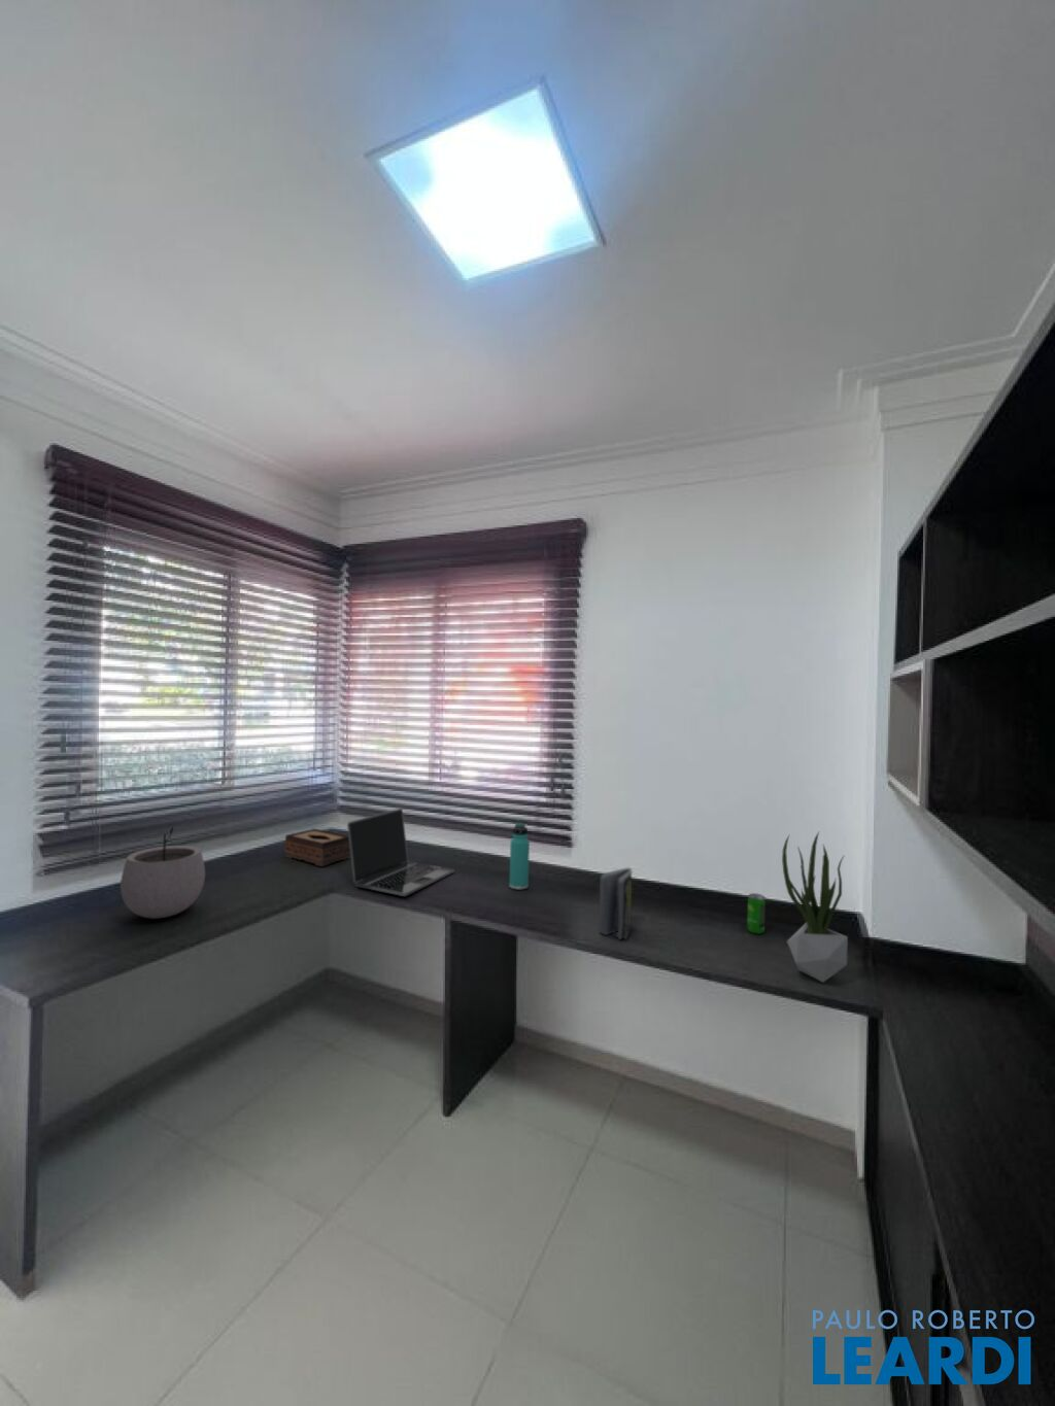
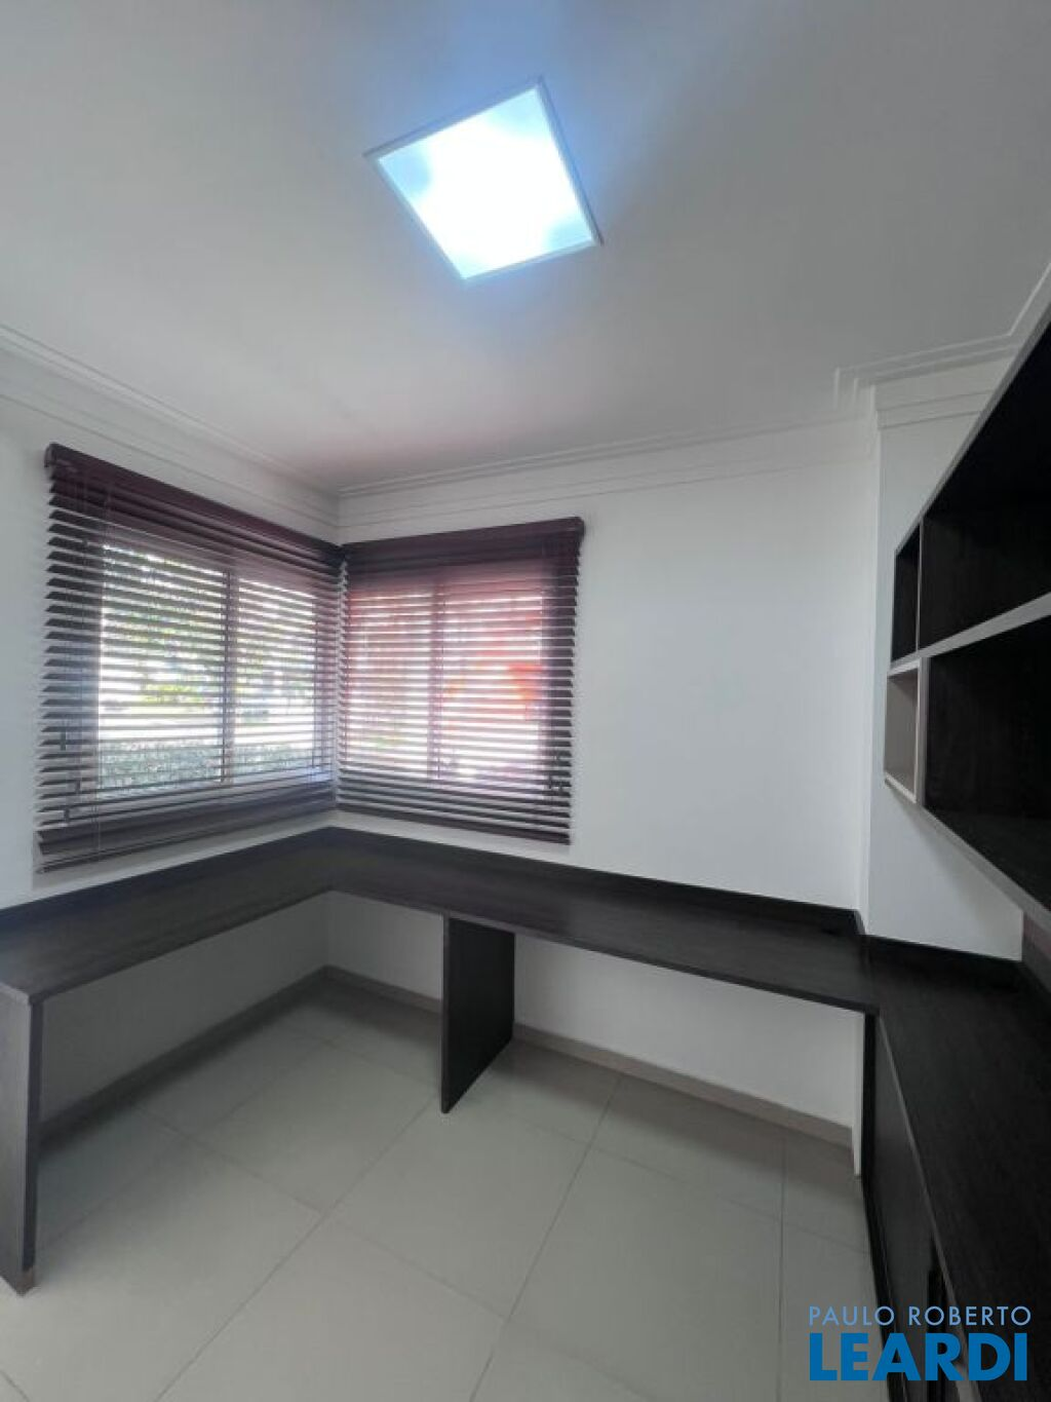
- laptop [346,808,455,897]
- notebook [597,868,633,942]
- beverage can [746,892,767,935]
- plant pot [120,825,206,920]
- tissue box [284,828,351,868]
- potted plant [781,830,849,984]
- thermos bottle [508,821,531,891]
